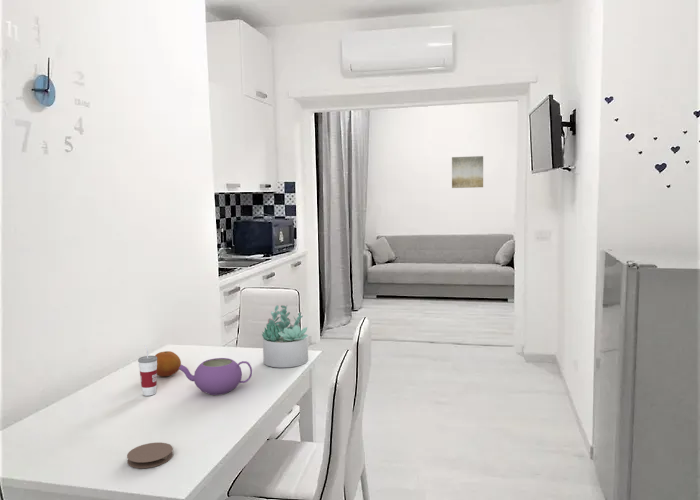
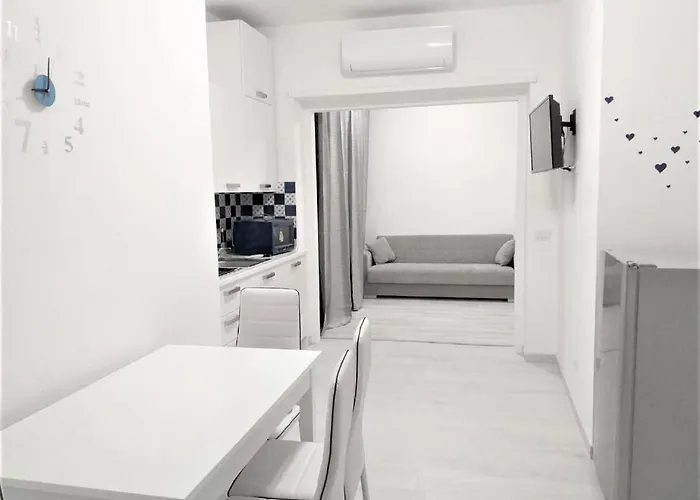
- succulent plant [261,304,309,369]
- cup [137,344,158,397]
- coaster [126,442,174,469]
- teapot [179,357,253,396]
- fruit [154,350,182,377]
- wall art [451,155,484,189]
